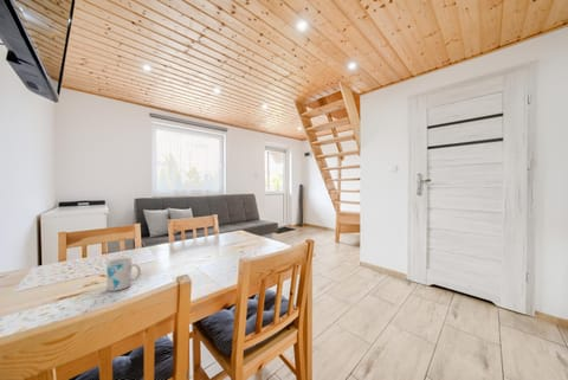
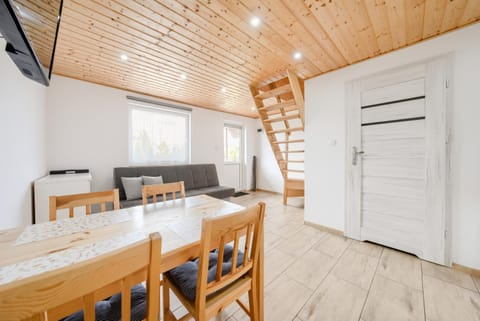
- mug [105,257,142,292]
